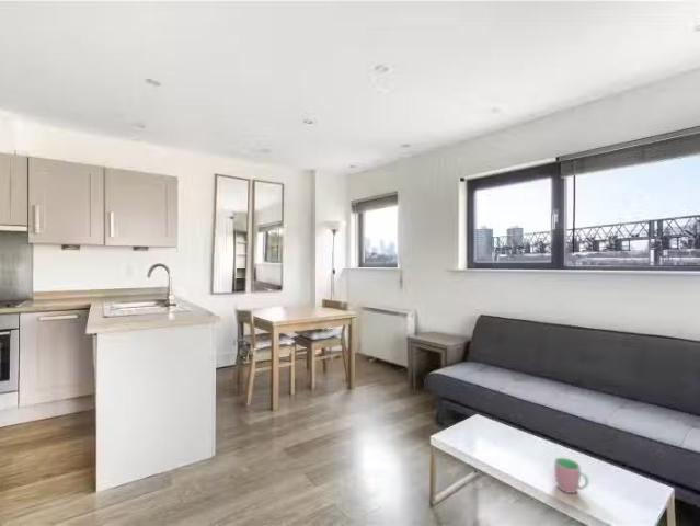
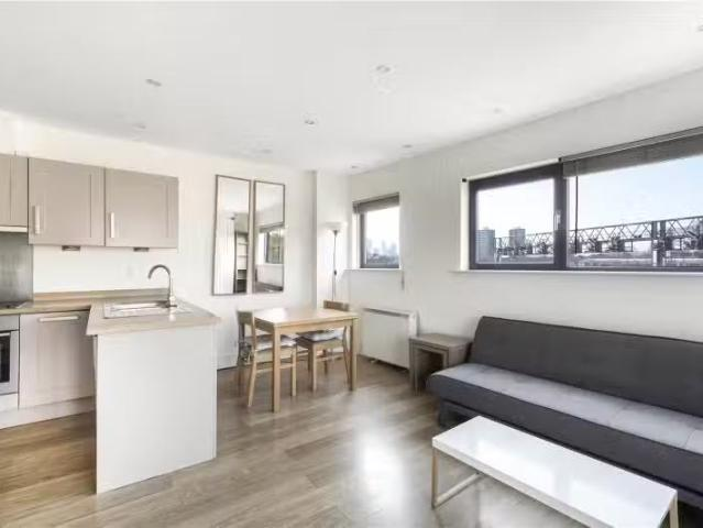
- cup [553,457,590,494]
